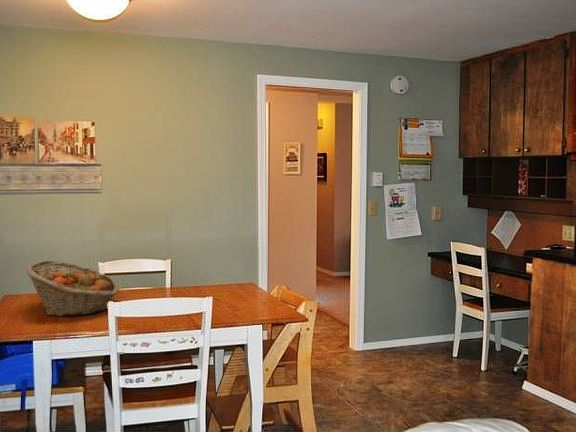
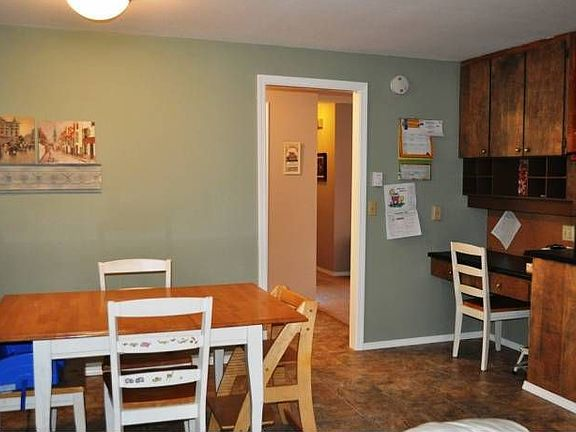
- fruit basket [25,260,120,317]
